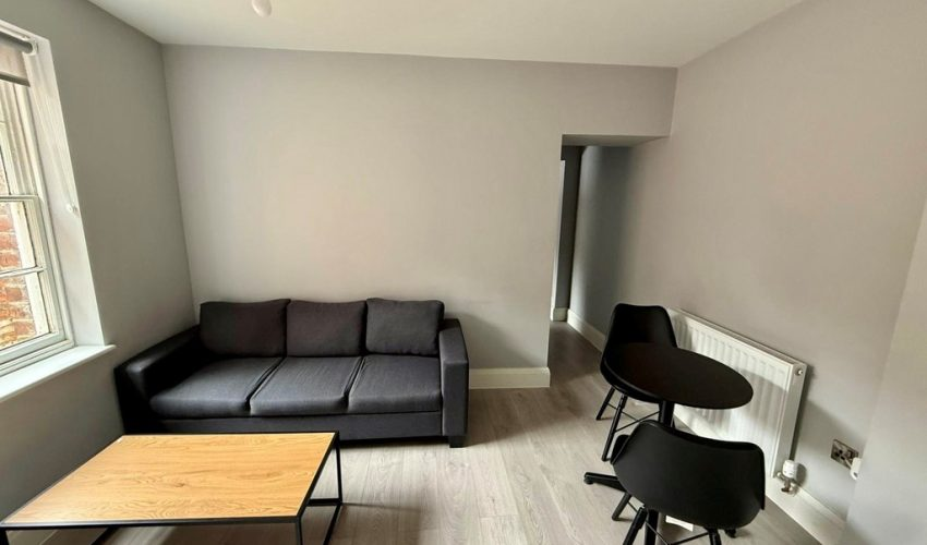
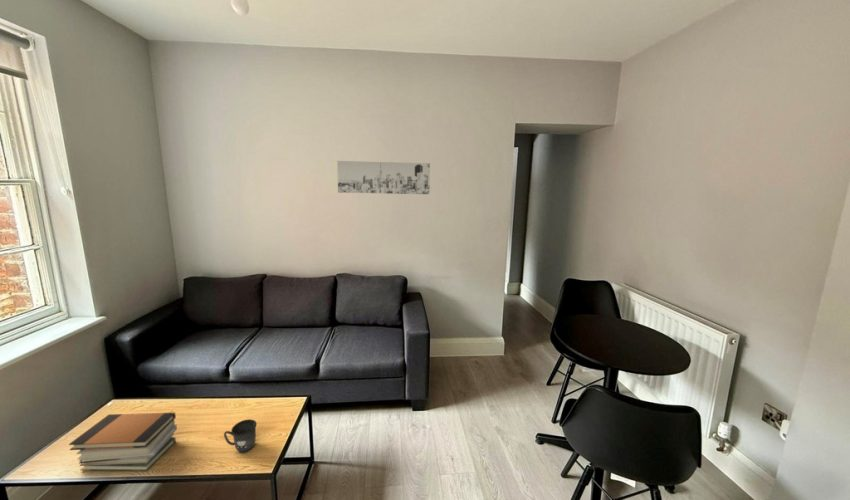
+ wall art [336,160,431,195]
+ mug [223,418,258,454]
+ book stack [68,412,178,472]
